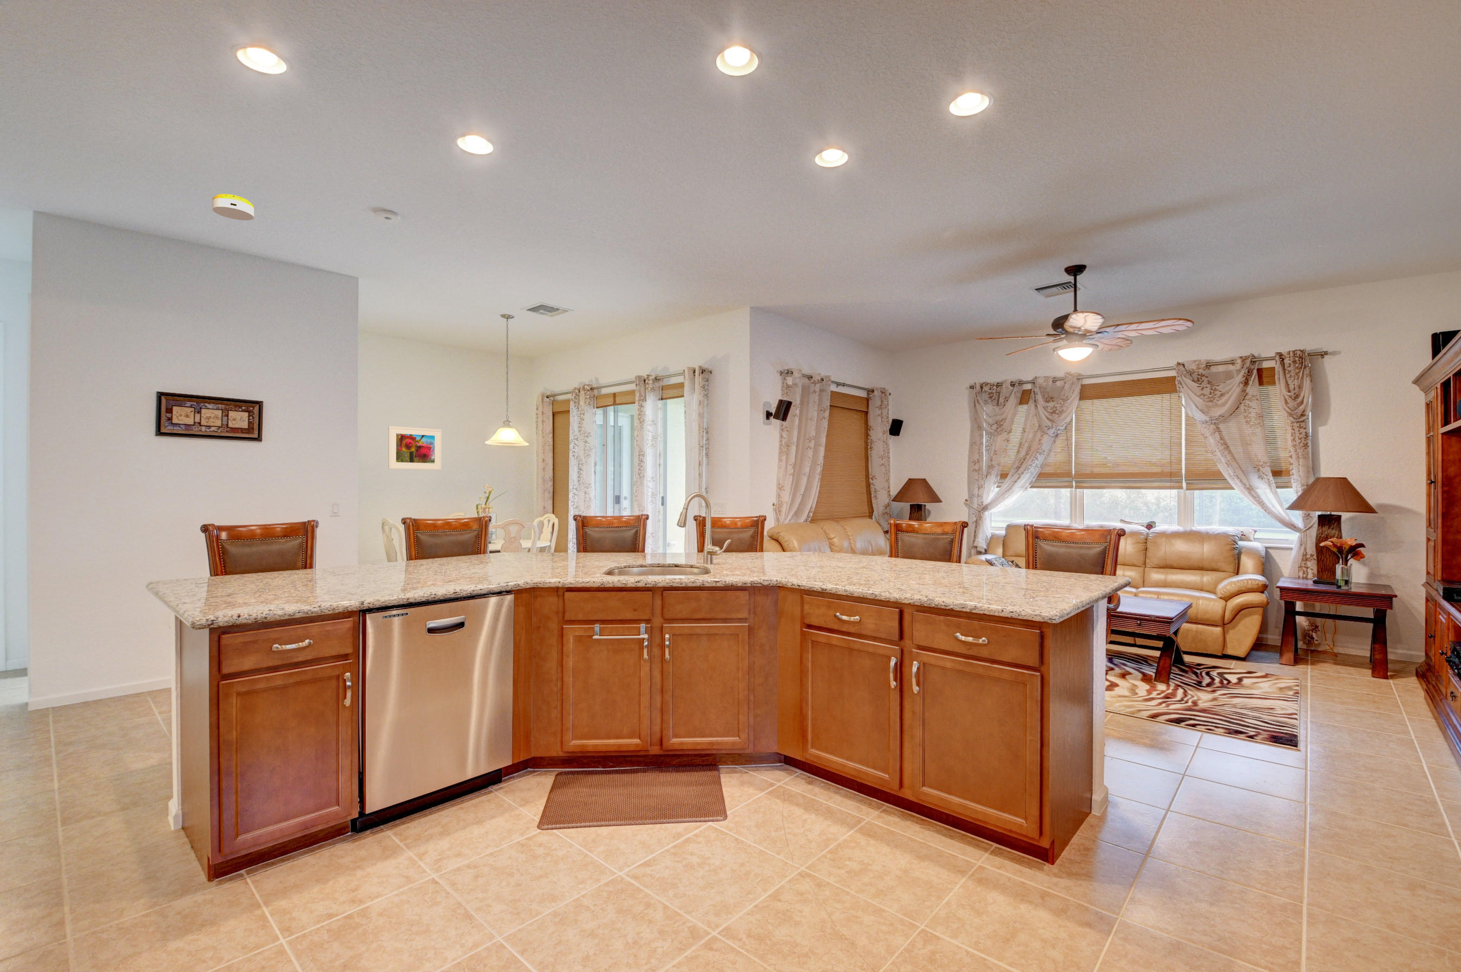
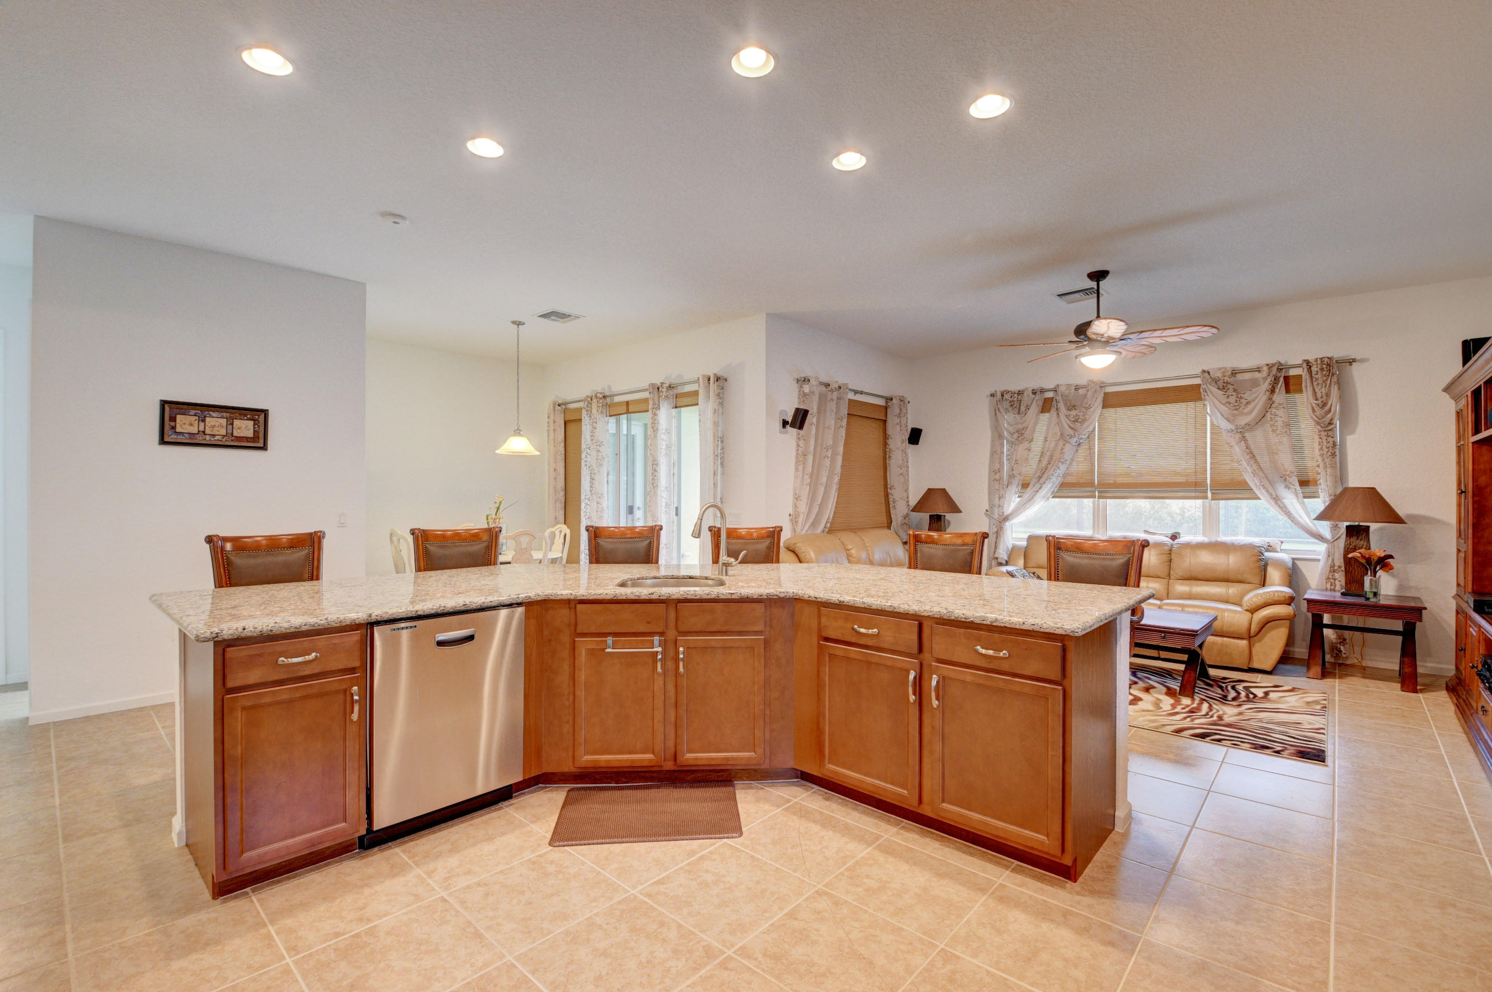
- smoke detector [212,193,255,221]
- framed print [387,425,443,471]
